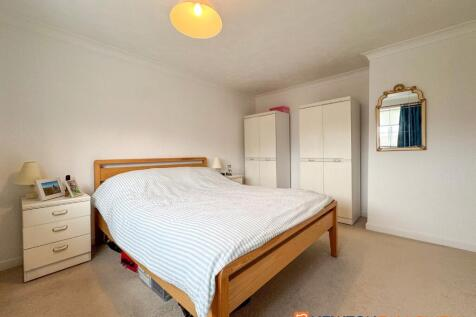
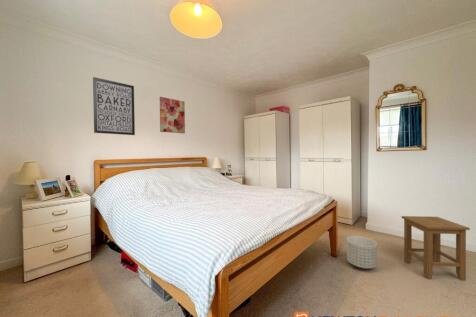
+ wall art [92,76,136,136]
+ wall art [159,96,186,135]
+ planter [346,235,378,270]
+ stool [401,215,471,281]
